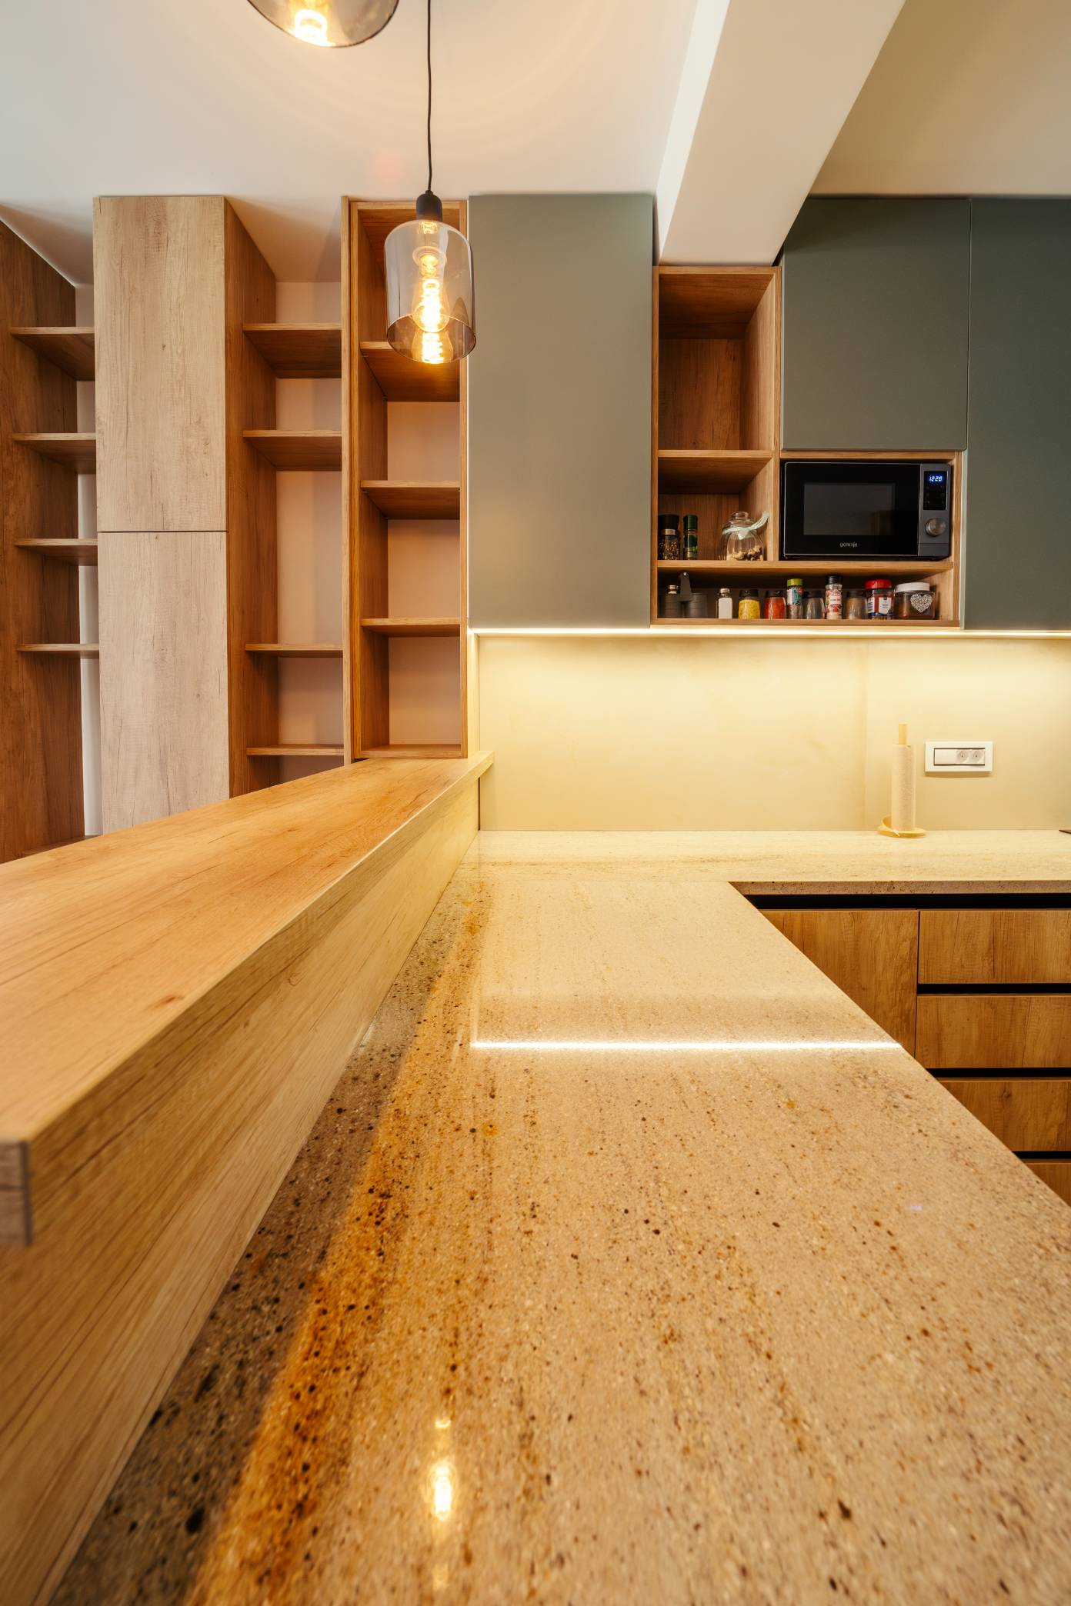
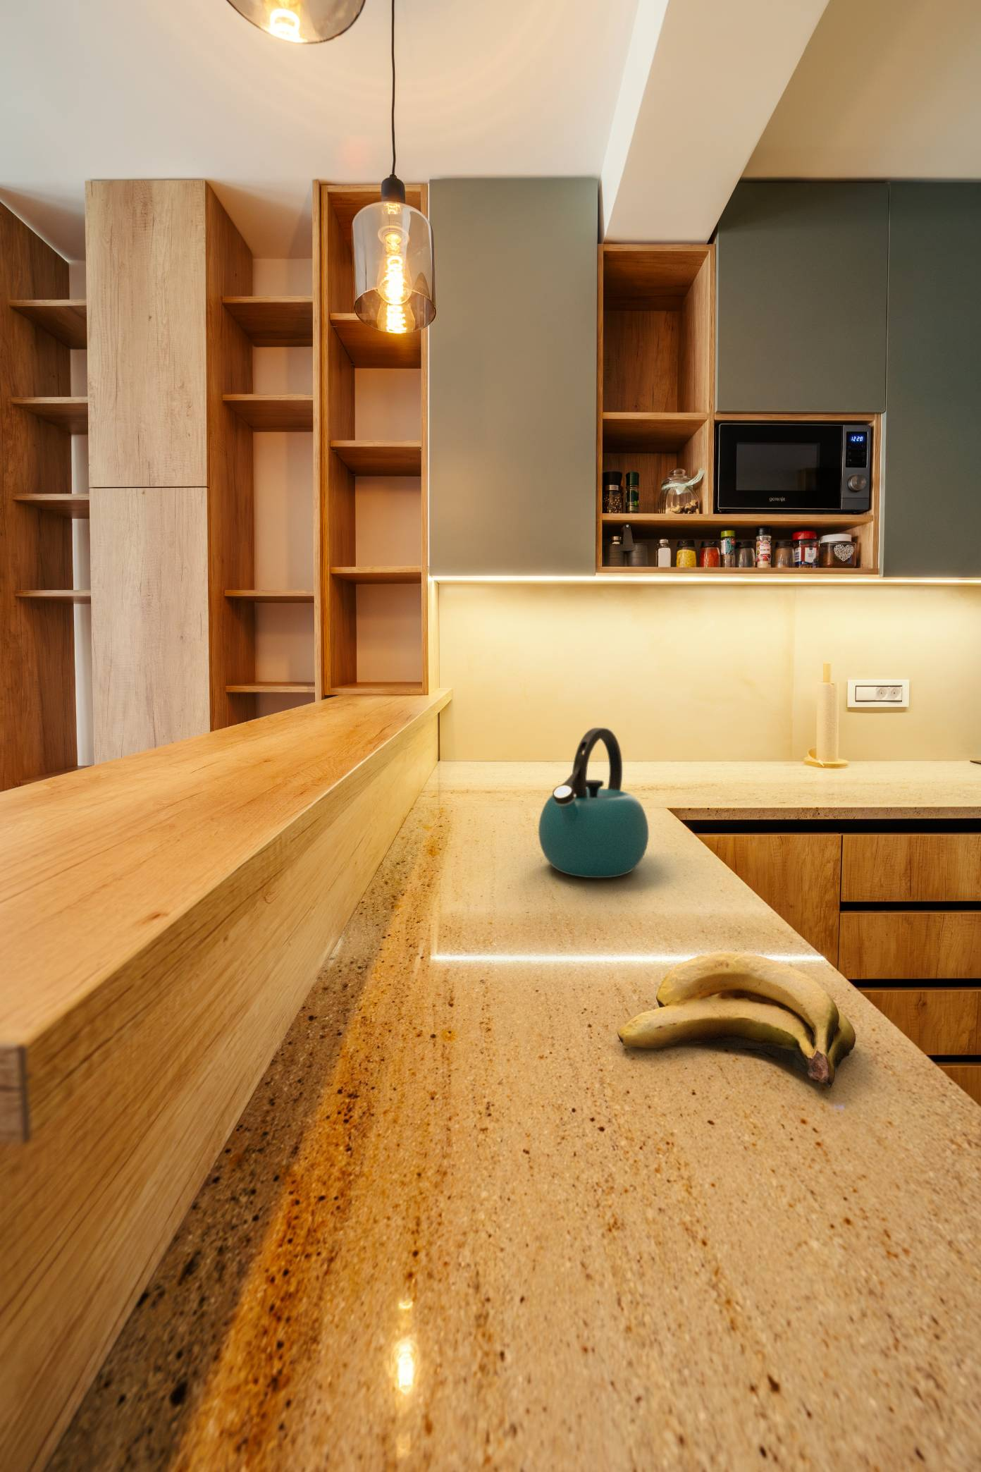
+ banana [616,951,856,1089]
+ kettle [538,727,649,878]
